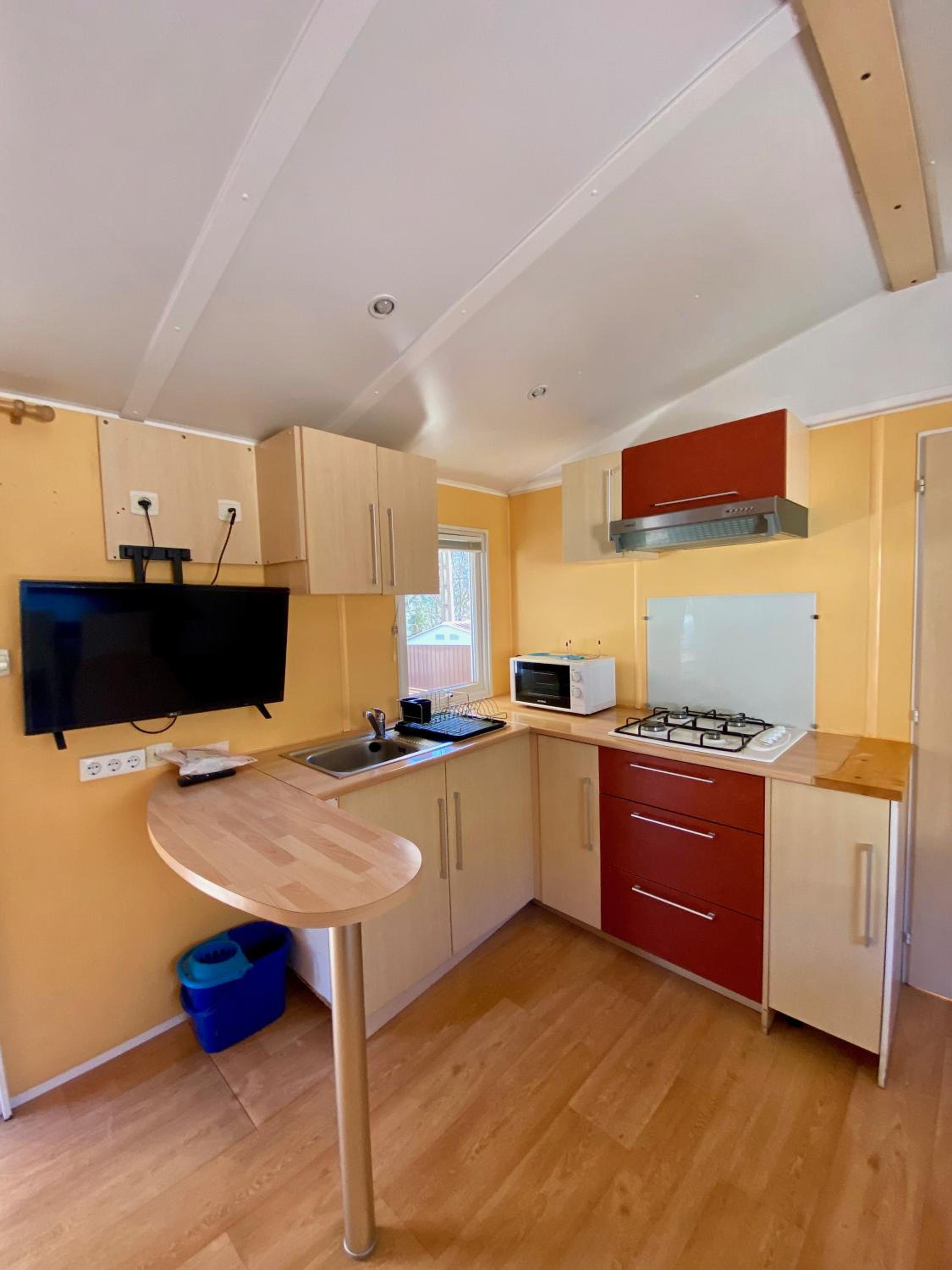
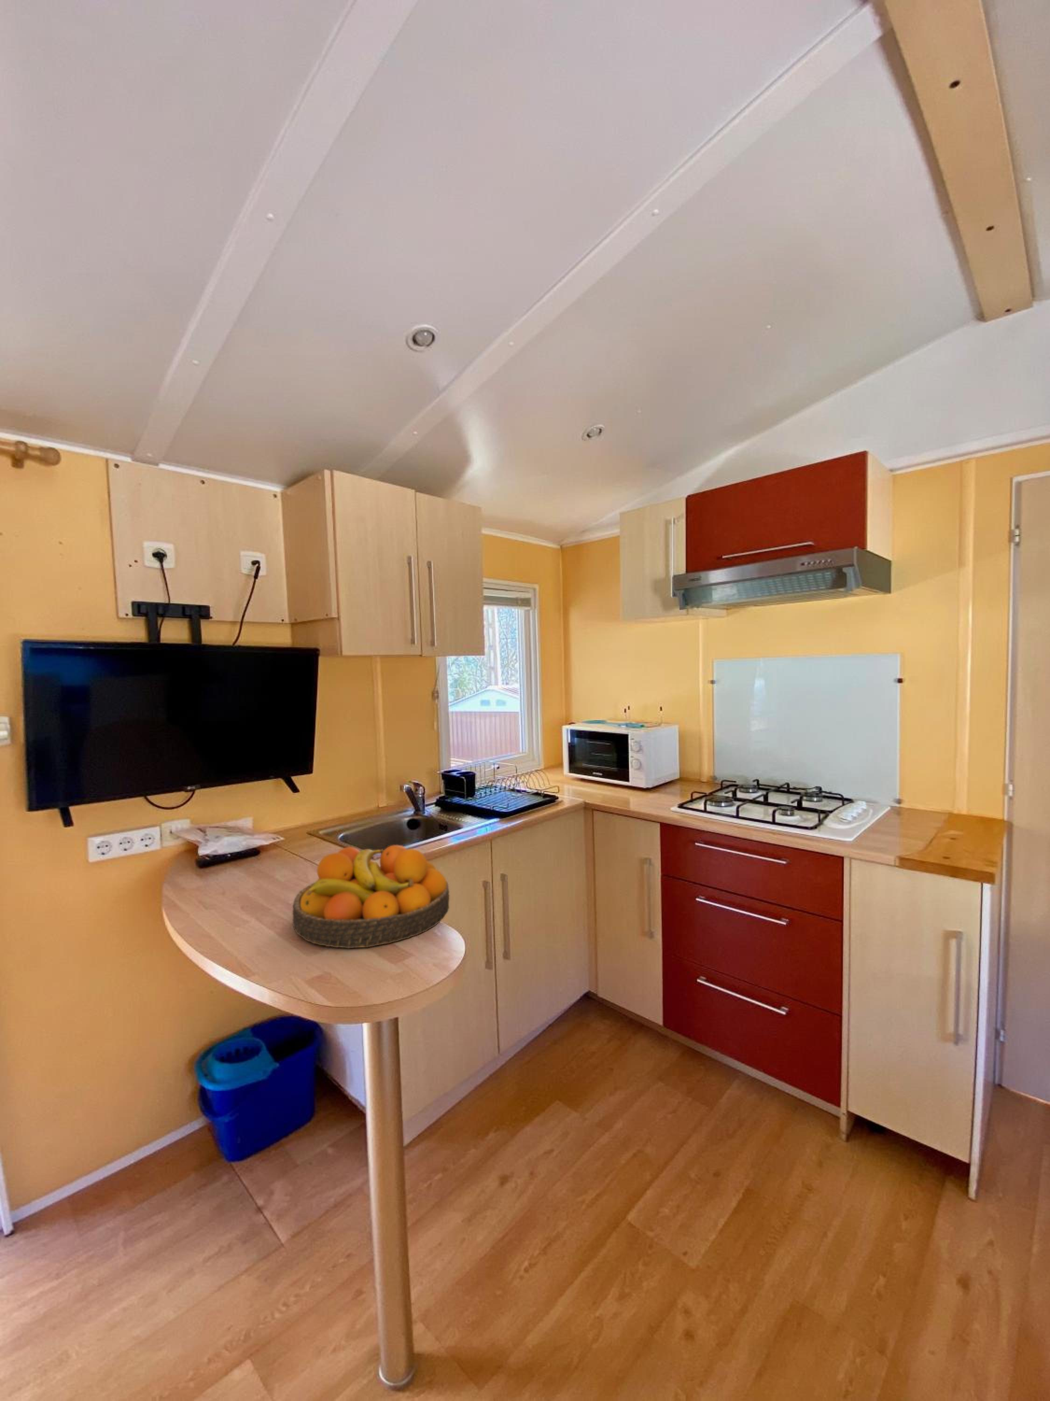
+ fruit bowl [292,845,450,949]
